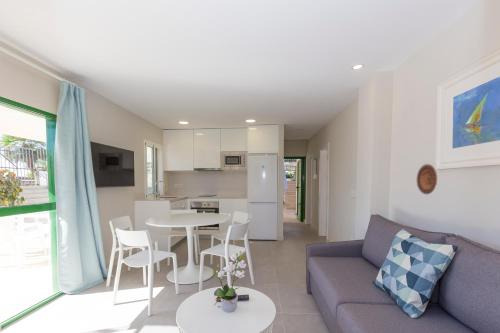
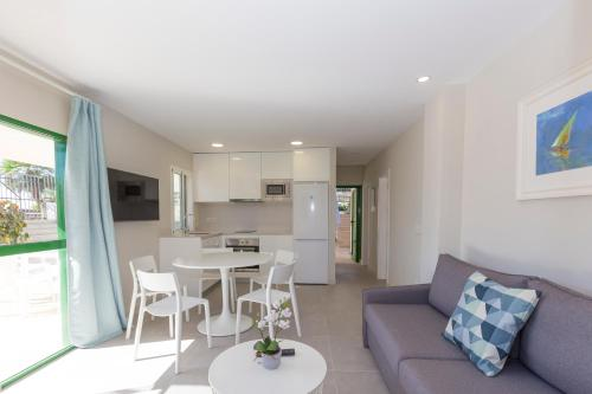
- decorative plate [416,163,438,195]
